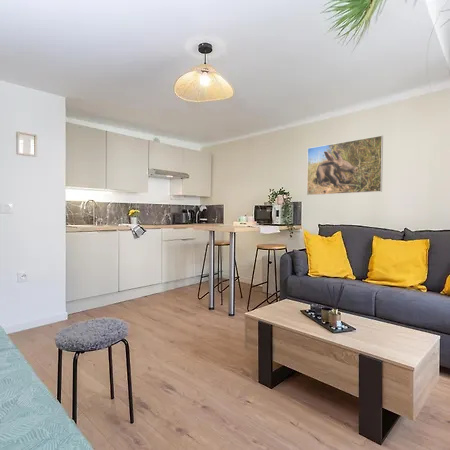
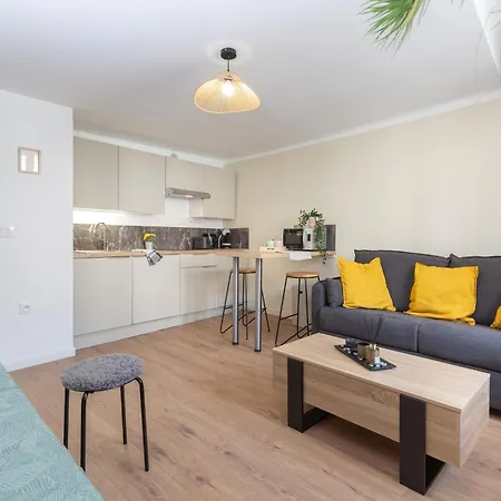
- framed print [306,135,384,196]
